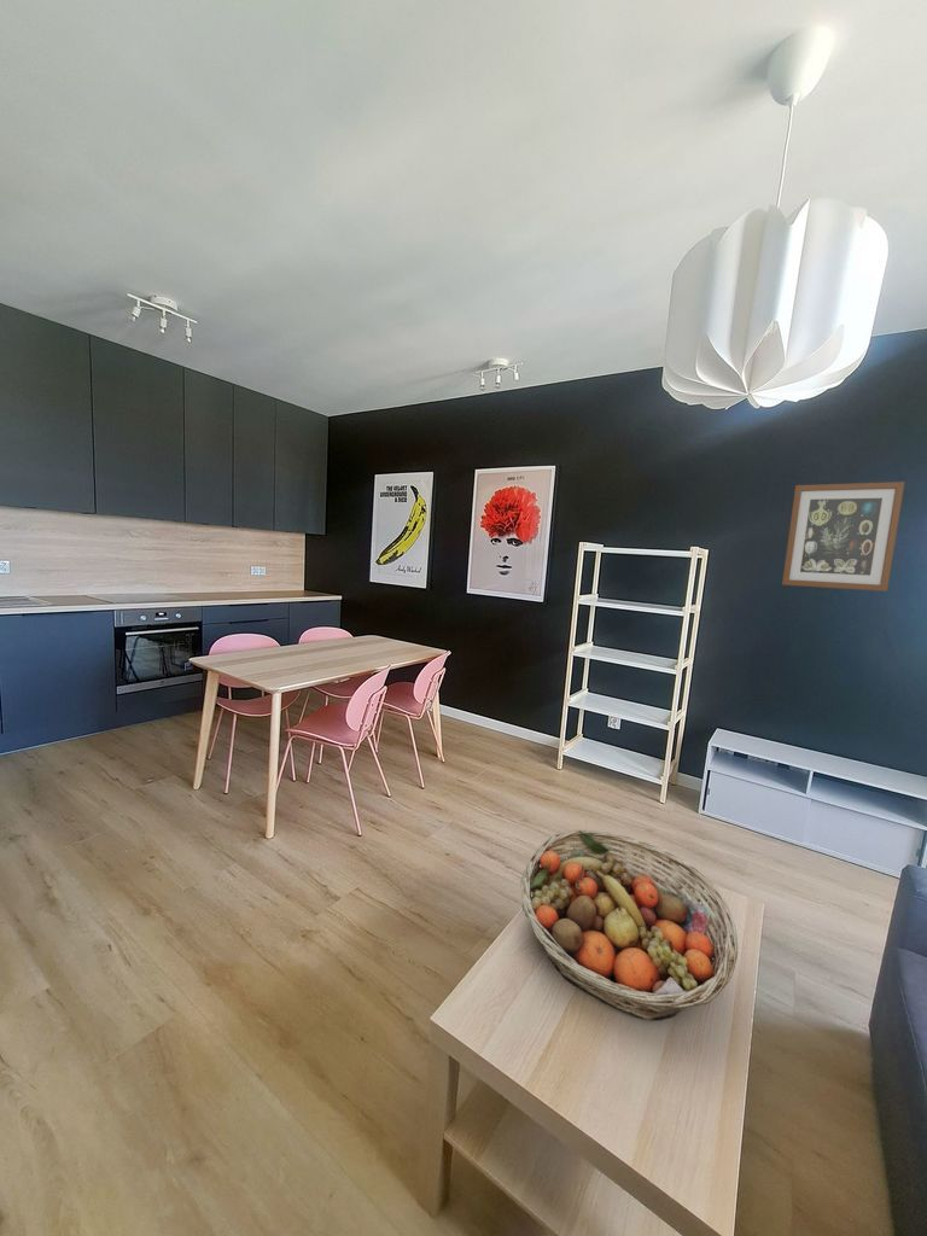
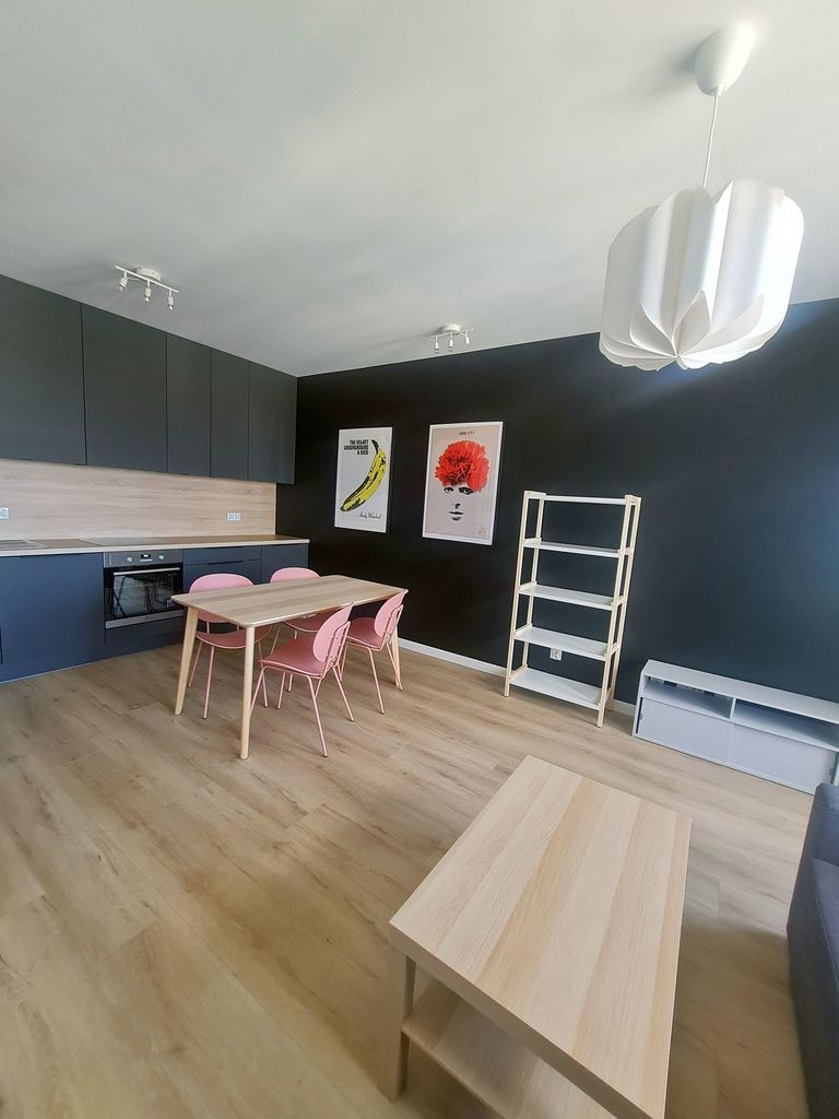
- fruit basket [519,829,739,1021]
- wall art [781,480,906,593]
